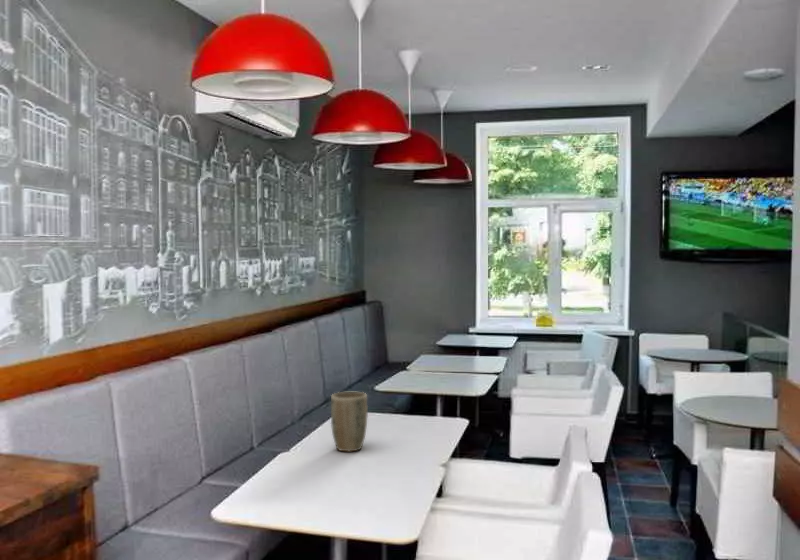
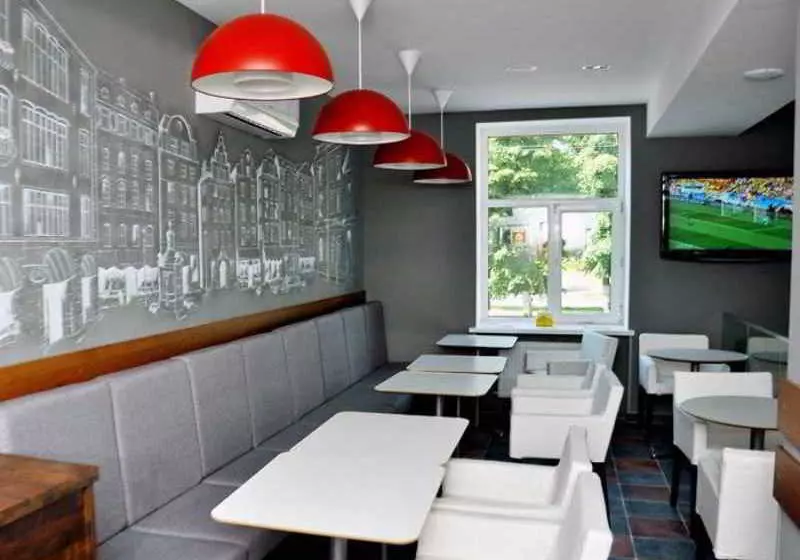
- plant pot [330,391,369,453]
